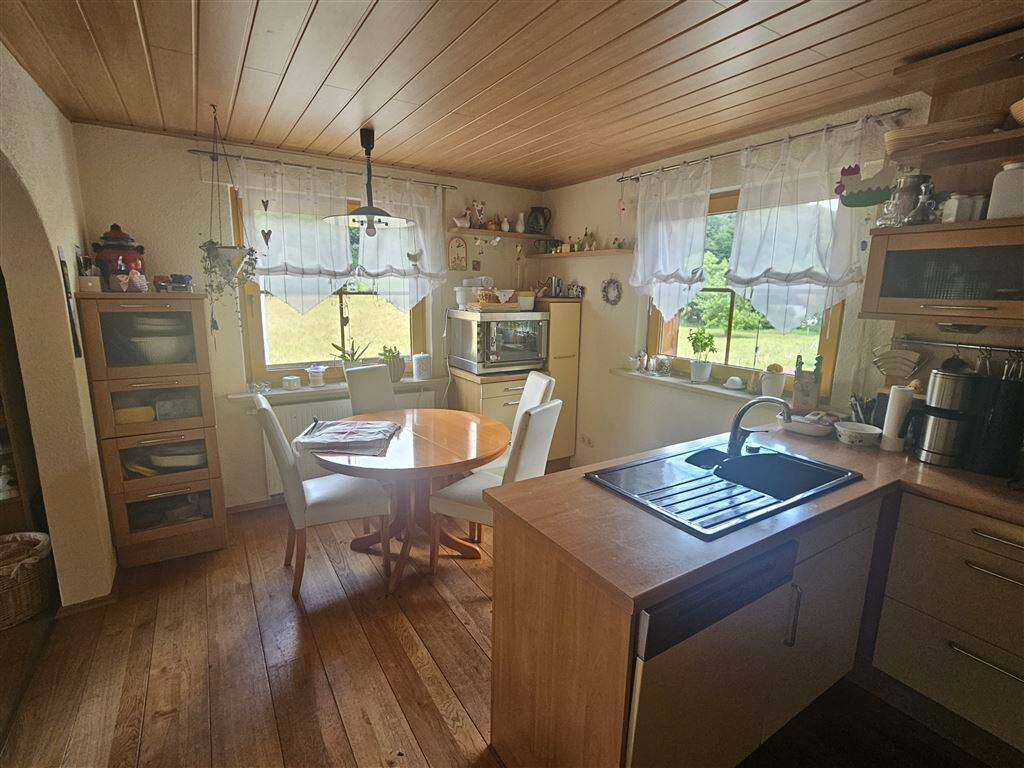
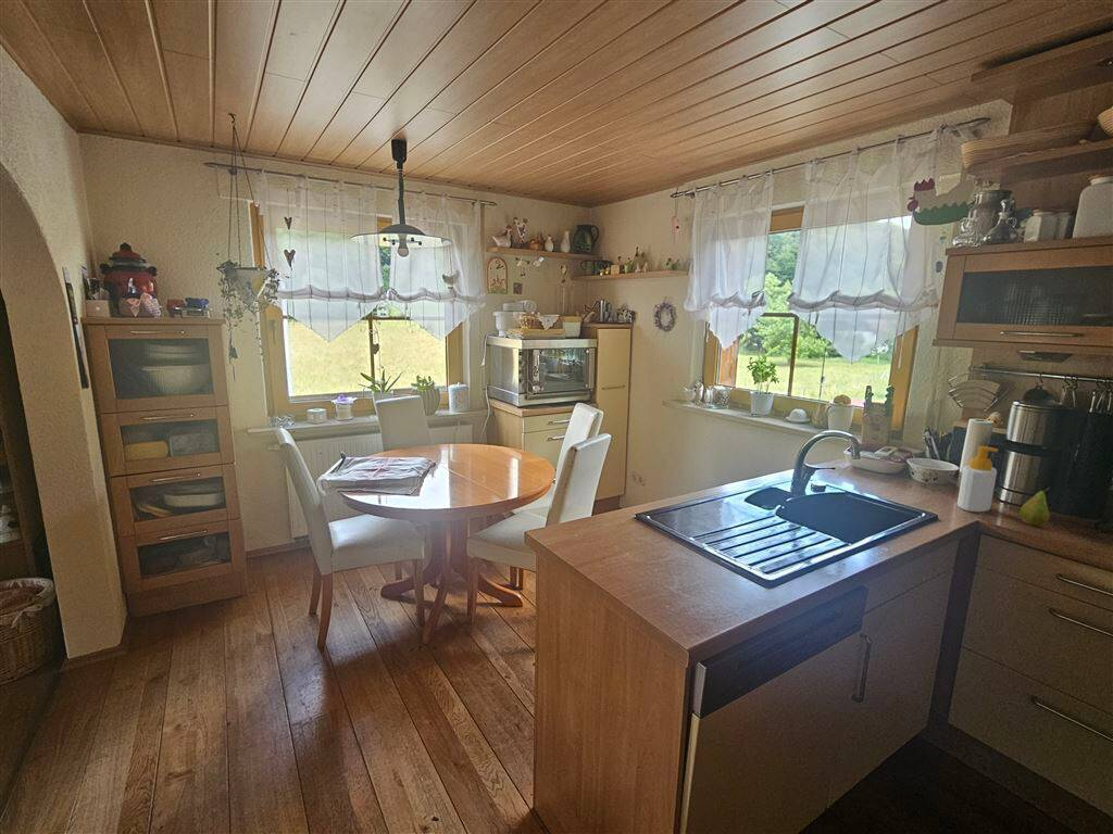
+ soap bottle [956,445,999,513]
+ fruit [1018,486,1051,527]
